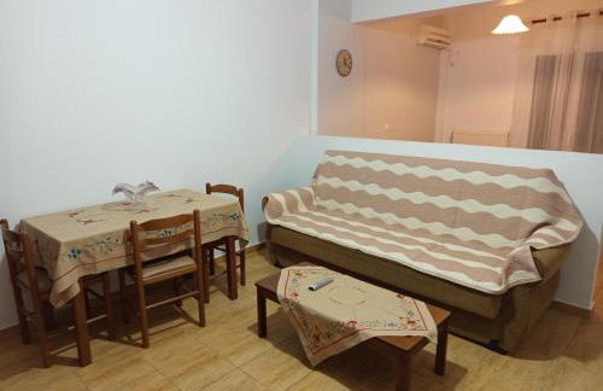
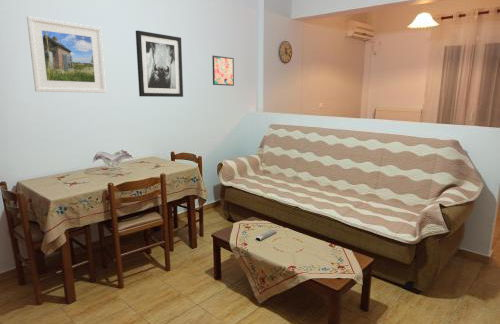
+ wall art [211,55,235,87]
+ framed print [26,15,107,94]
+ wall art [135,29,184,98]
